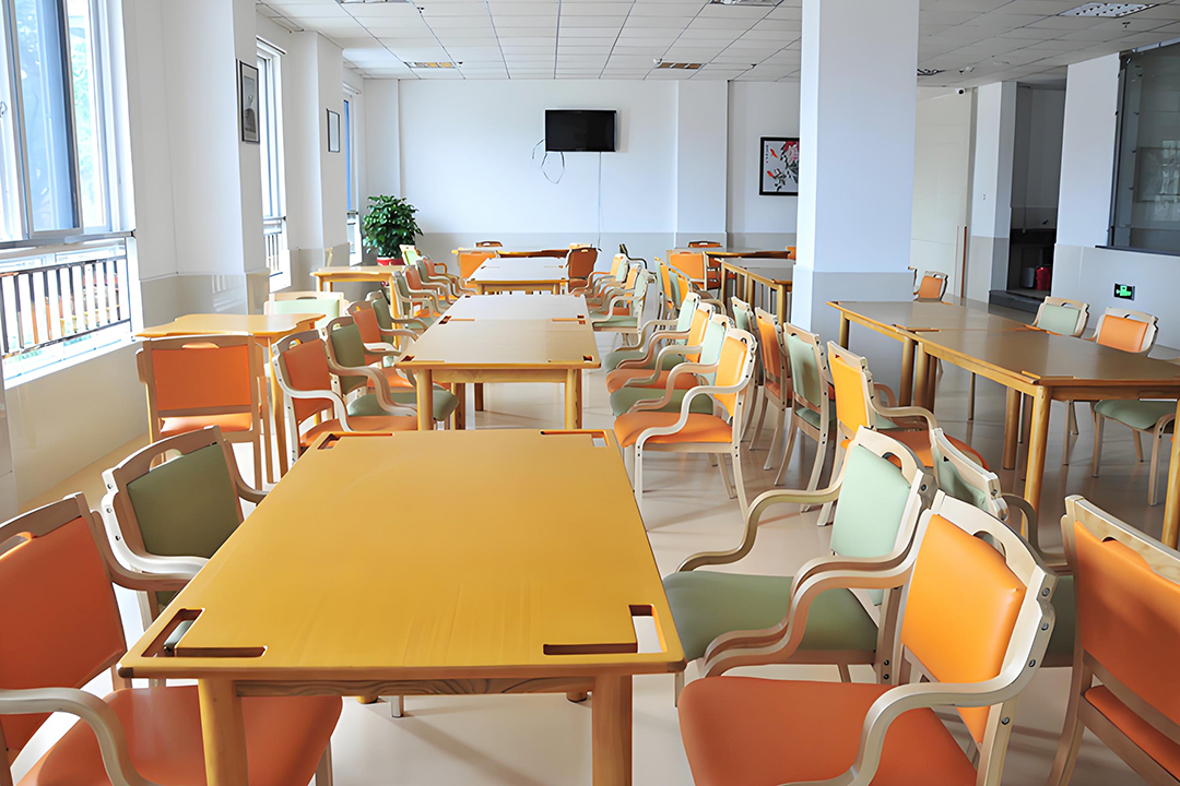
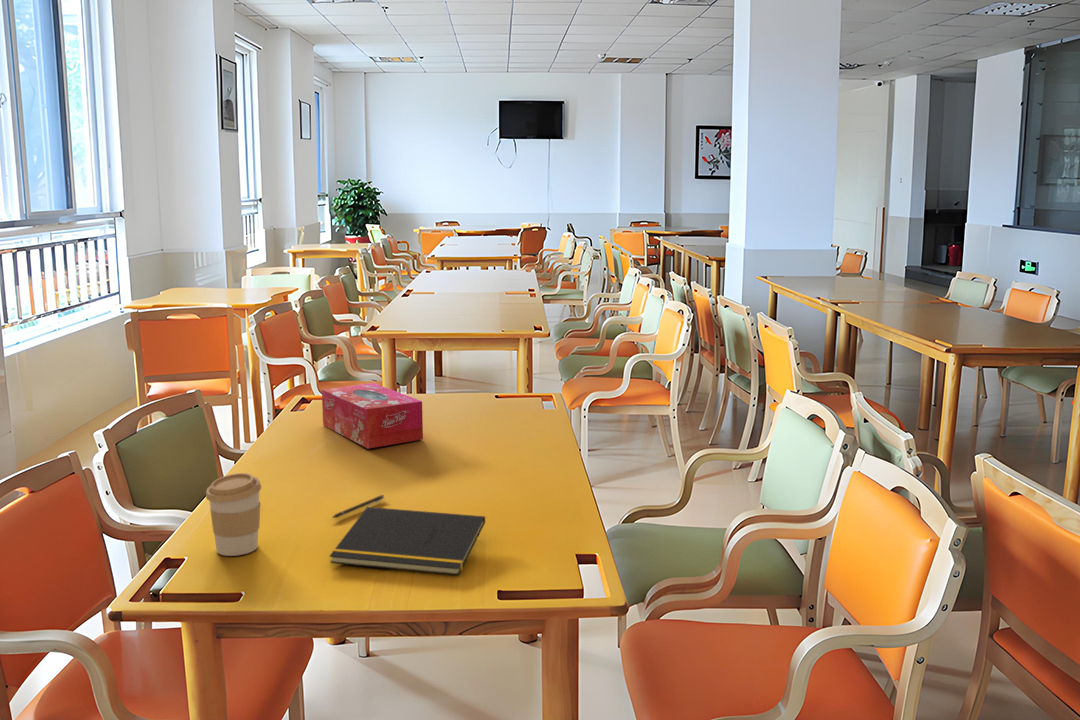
+ pen [331,494,385,519]
+ tissue box [321,382,424,450]
+ coffee cup [205,472,262,557]
+ notepad [328,506,486,576]
